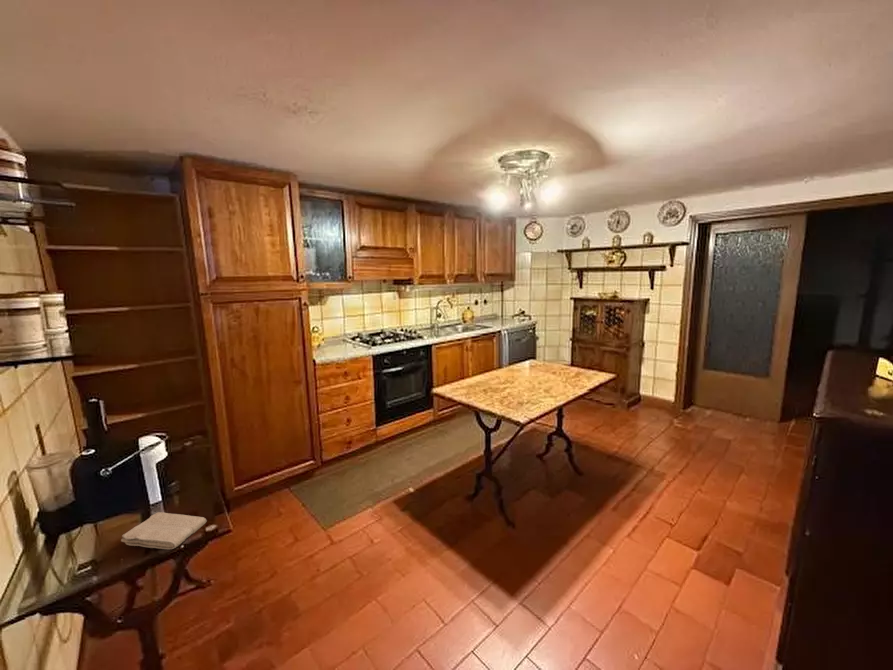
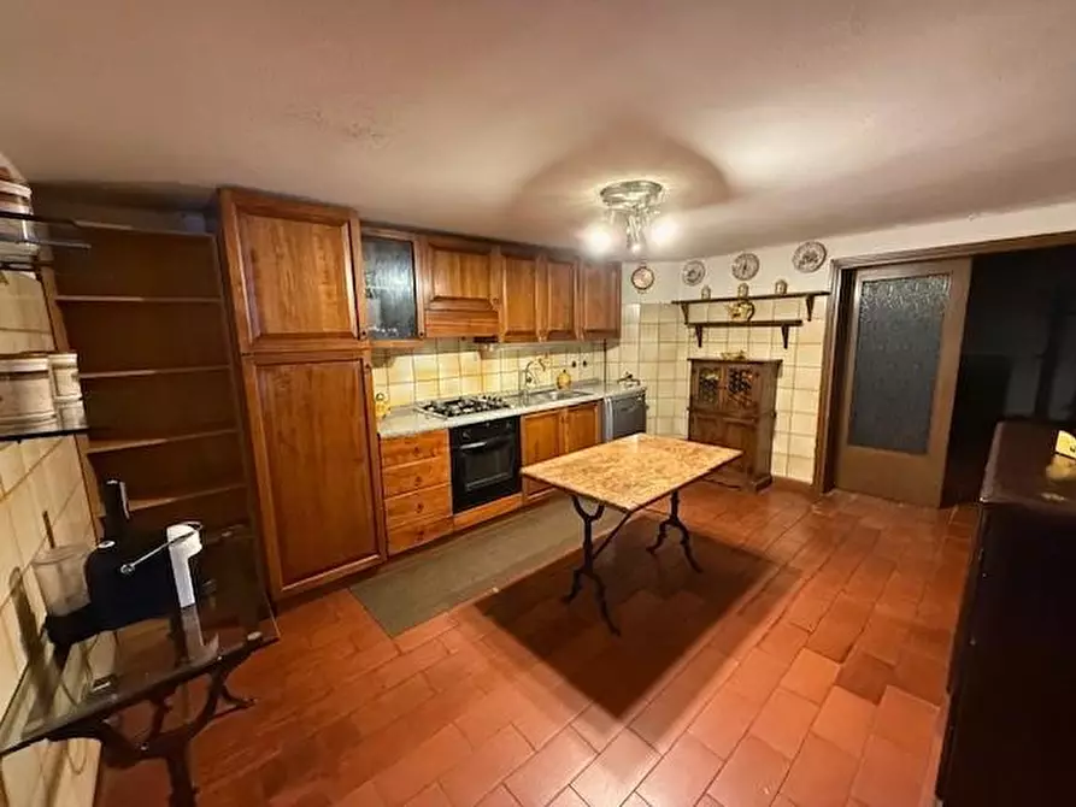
- washcloth [120,511,208,550]
